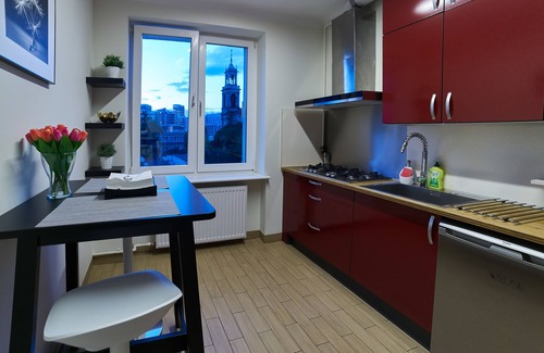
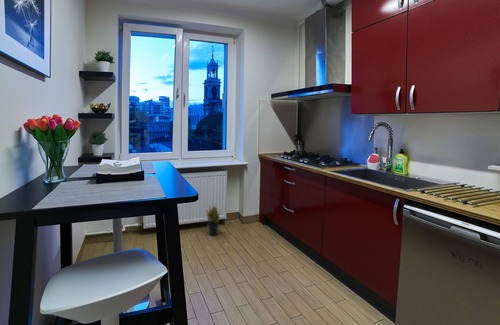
+ potted plant [204,204,223,236]
